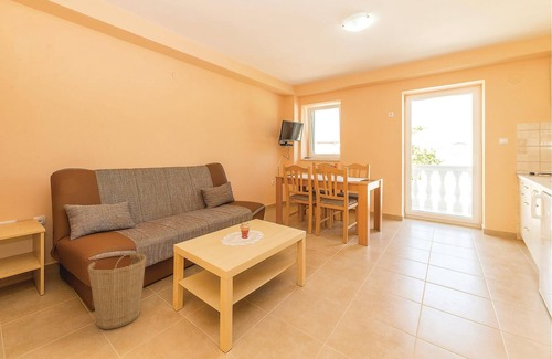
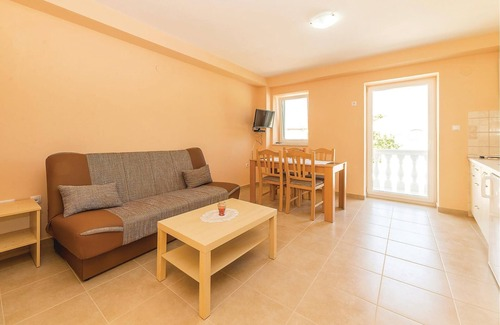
- basket [87,245,147,330]
